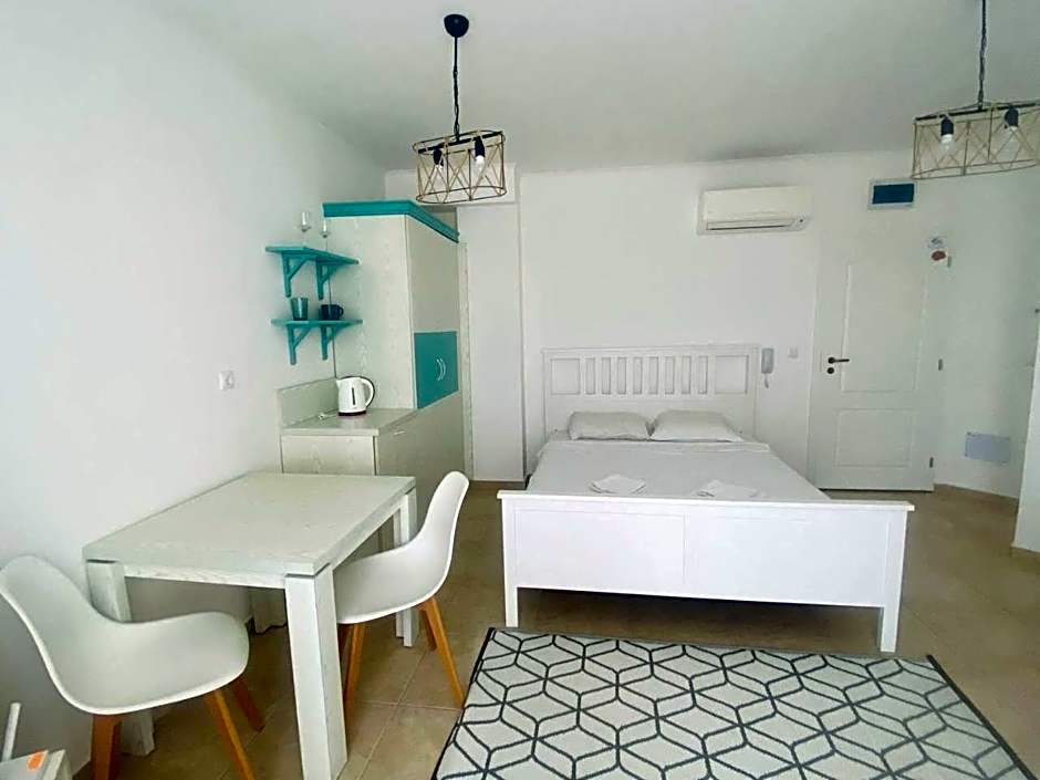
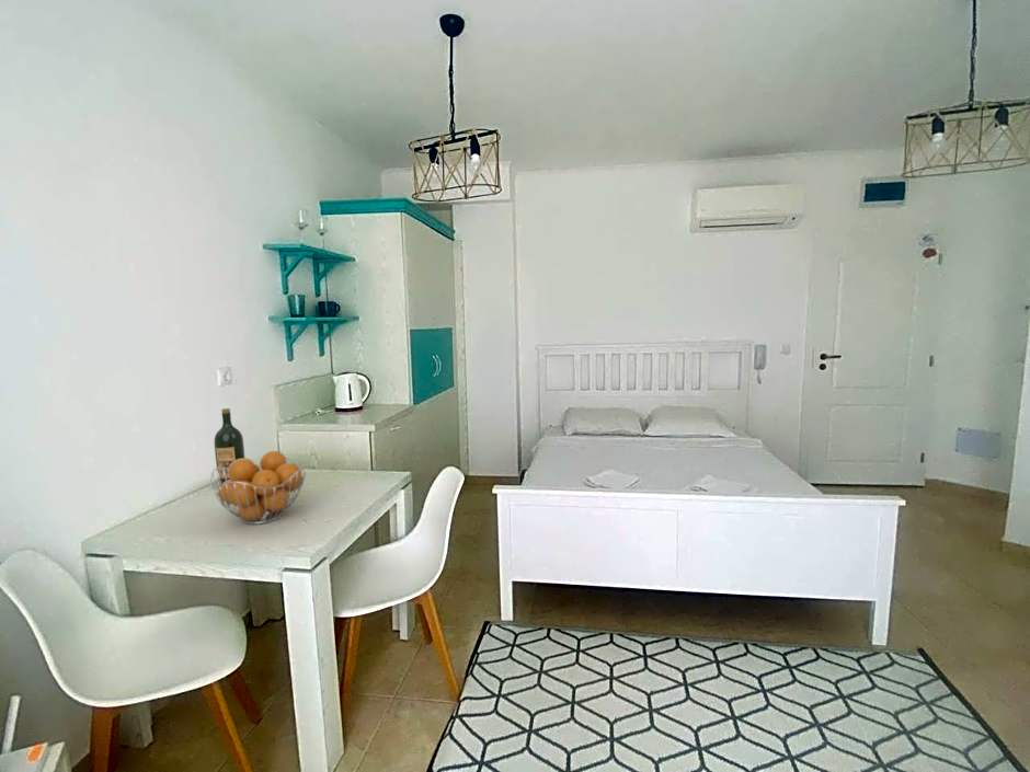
+ wine bottle [213,407,245,485]
+ fruit basket [209,450,307,526]
